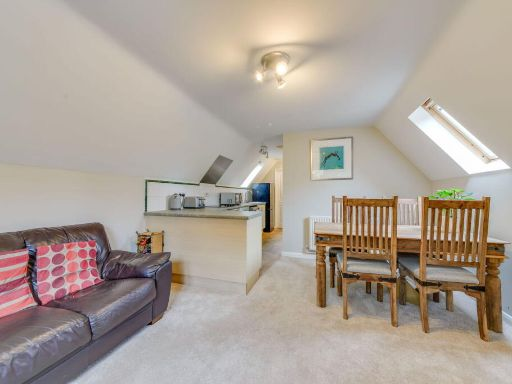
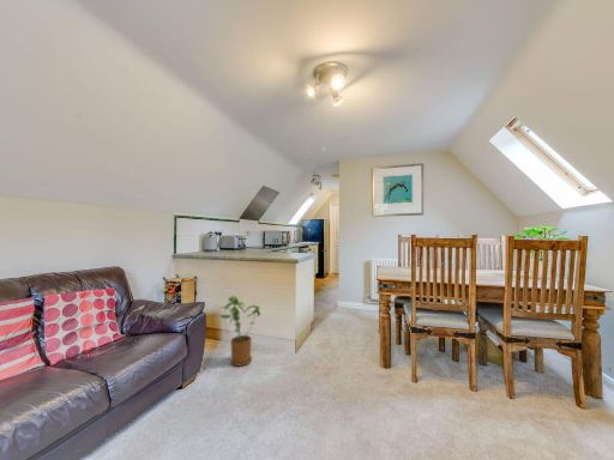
+ house plant [217,295,261,368]
